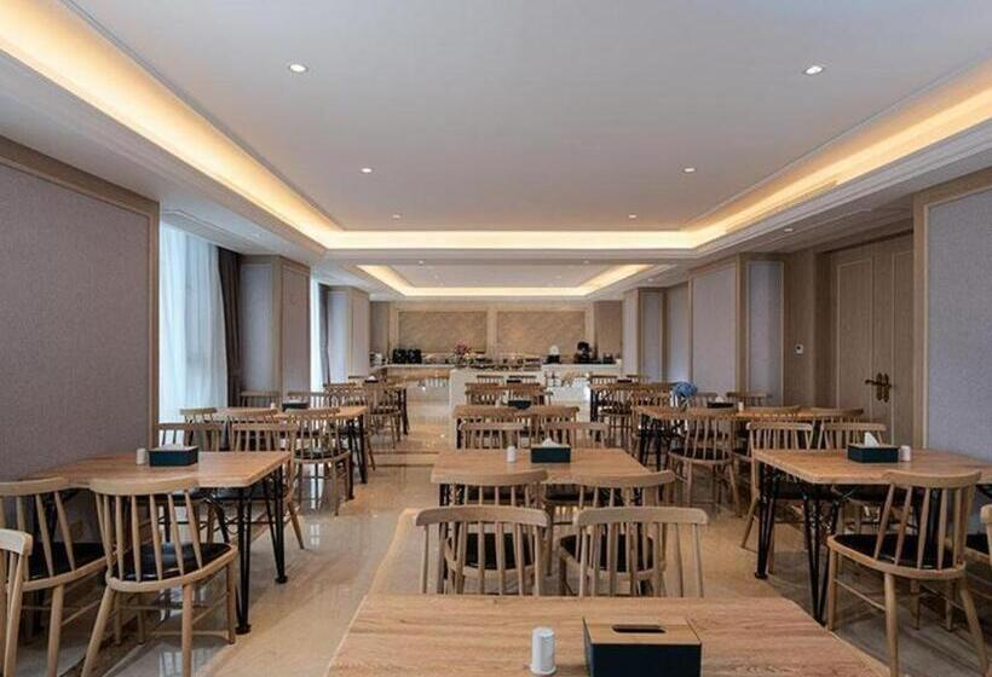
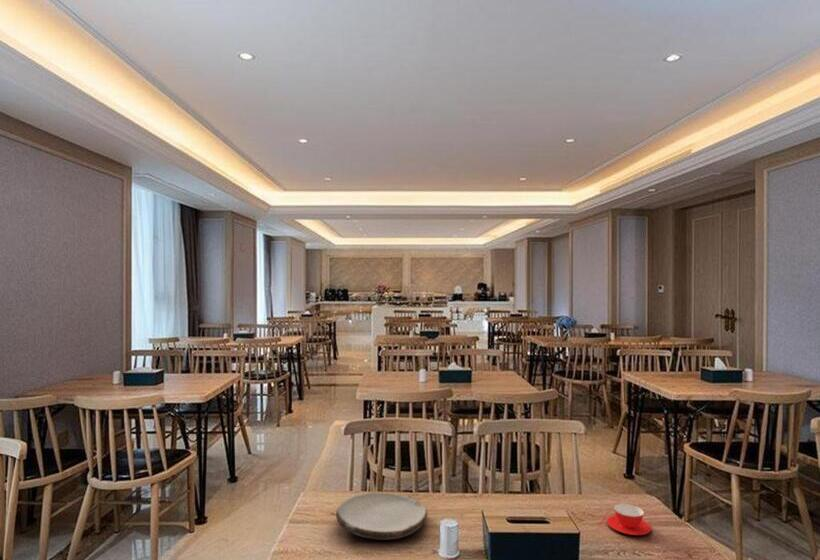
+ teacup [606,503,652,536]
+ plate [335,492,428,540]
